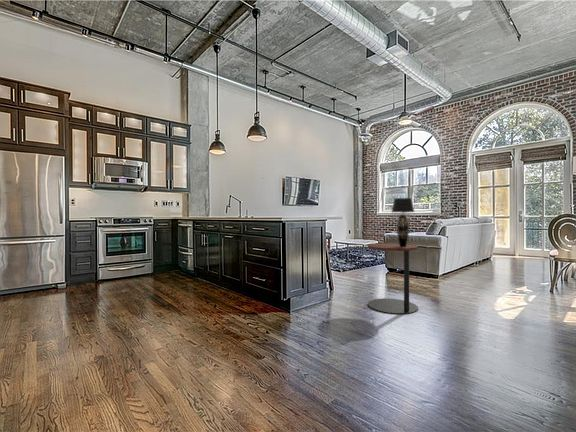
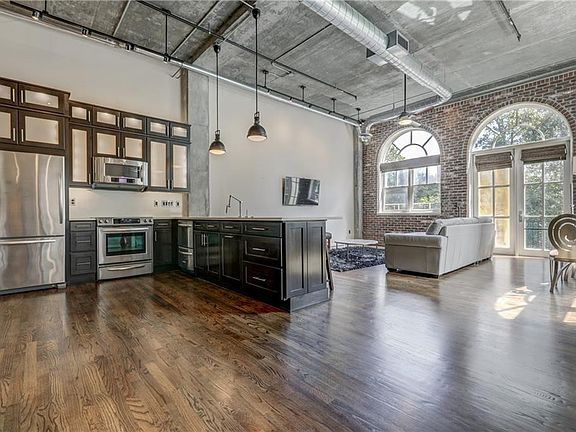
- side table [367,242,419,315]
- table lamp [391,197,415,247]
